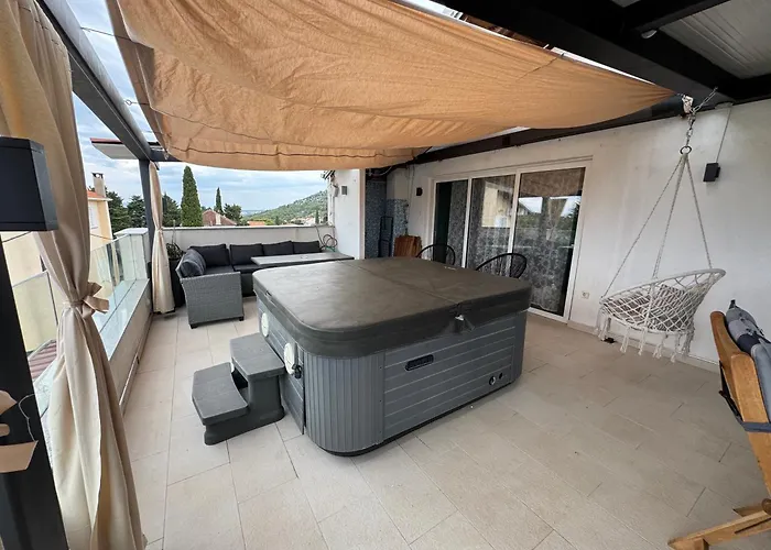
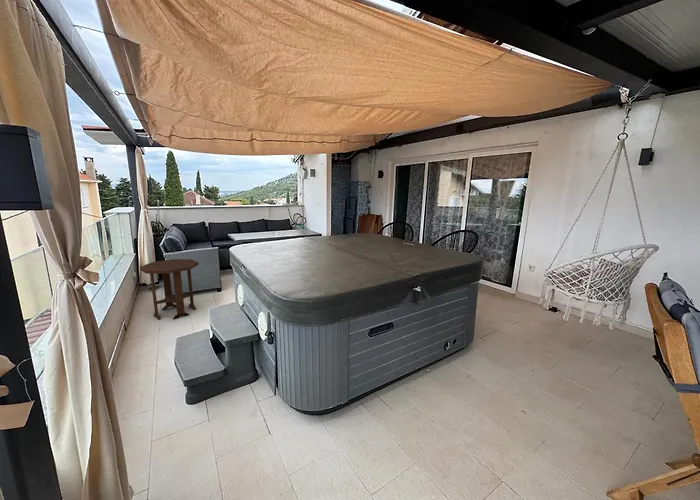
+ side table [139,258,200,321]
